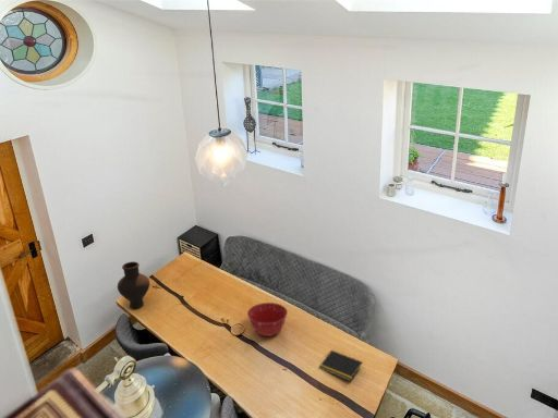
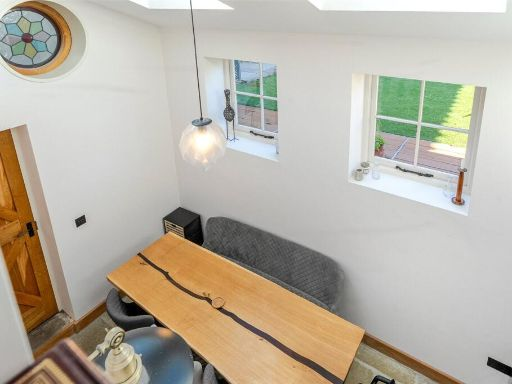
- notepad [318,349,363,382]
- mixing bowl [246,302,289,337]
- vase [117,261,150,309]
